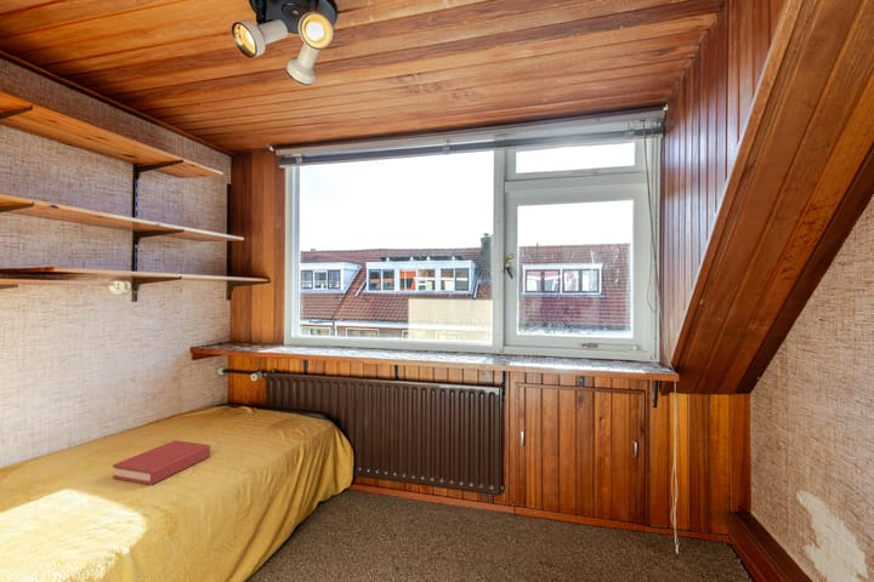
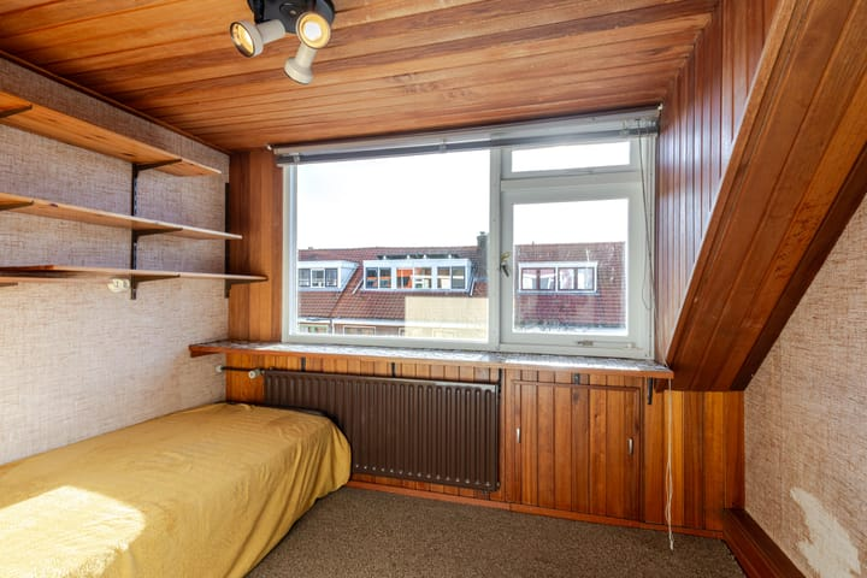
- hardback book [112,439,211,486]
